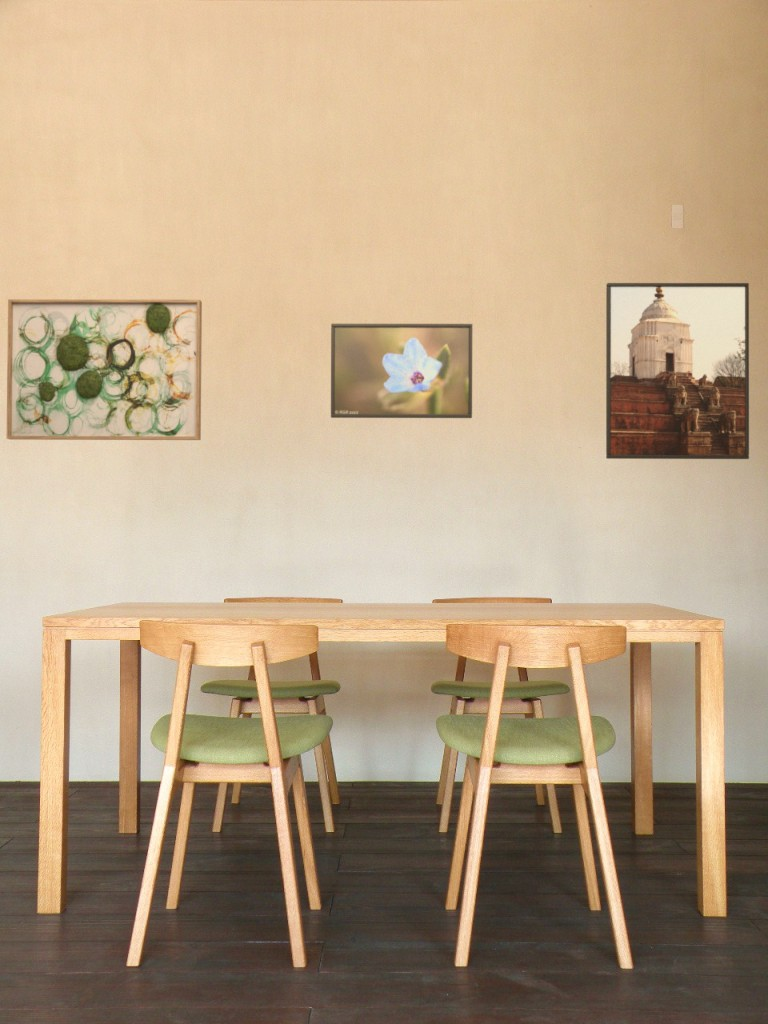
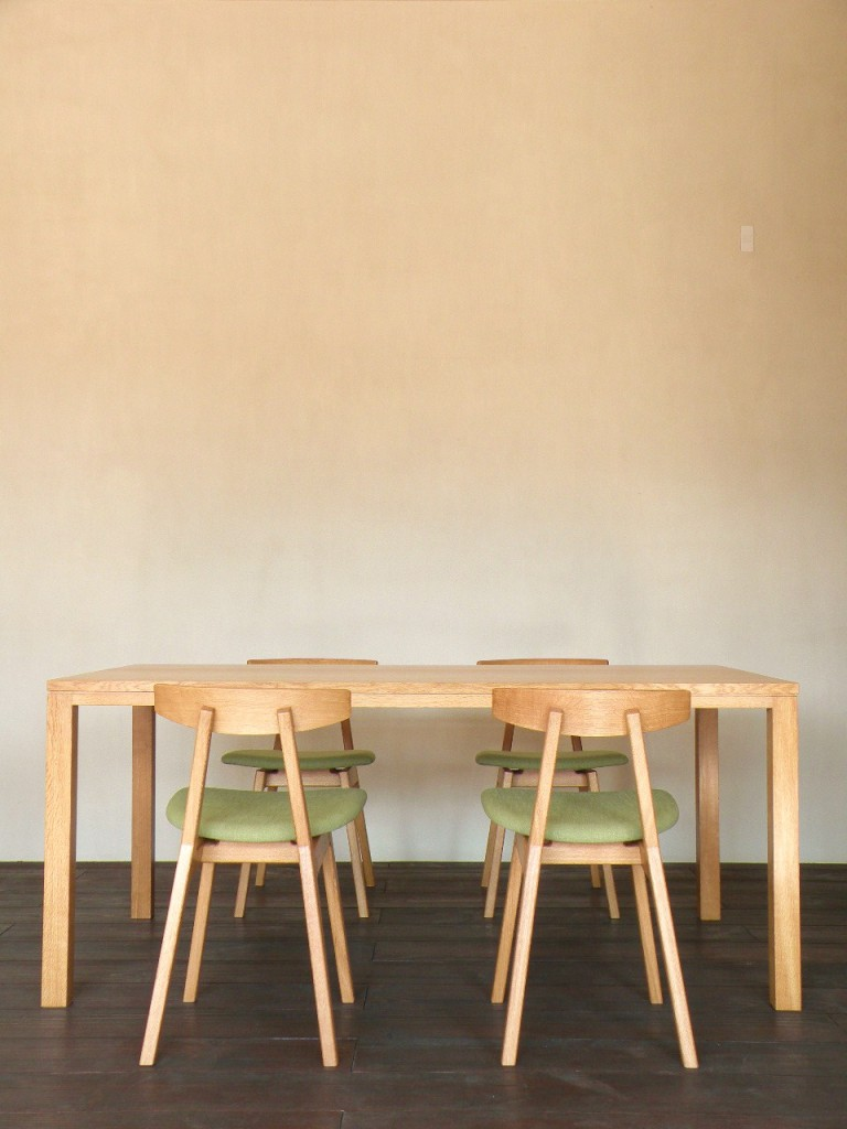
- wall art [6,299,203,441]
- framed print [605,282,750,460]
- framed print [330,323,473,419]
